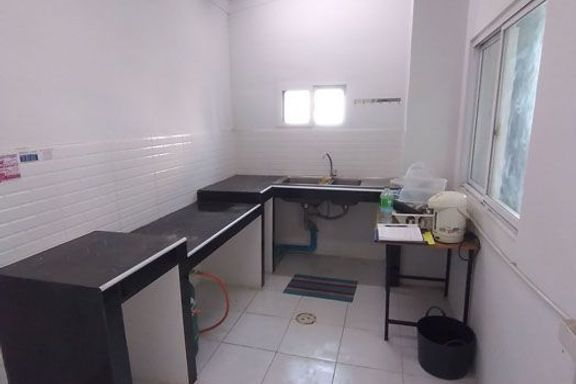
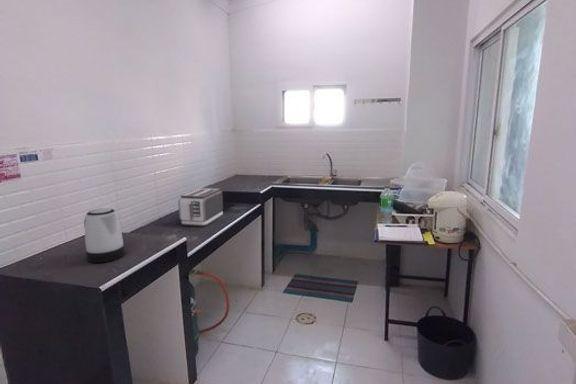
+ kettle [83,207,126,264]
+ toaster [177,187,224,227]
